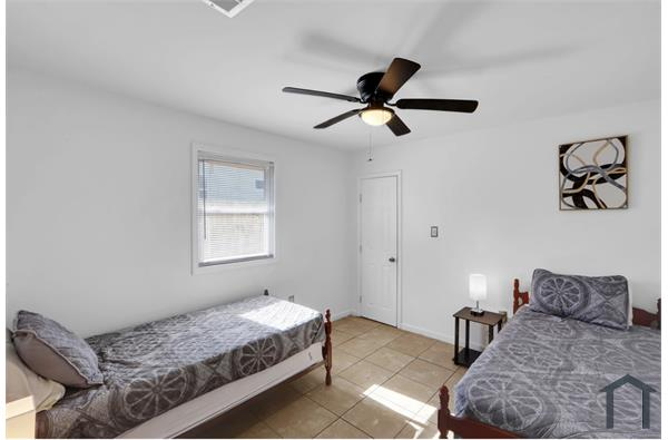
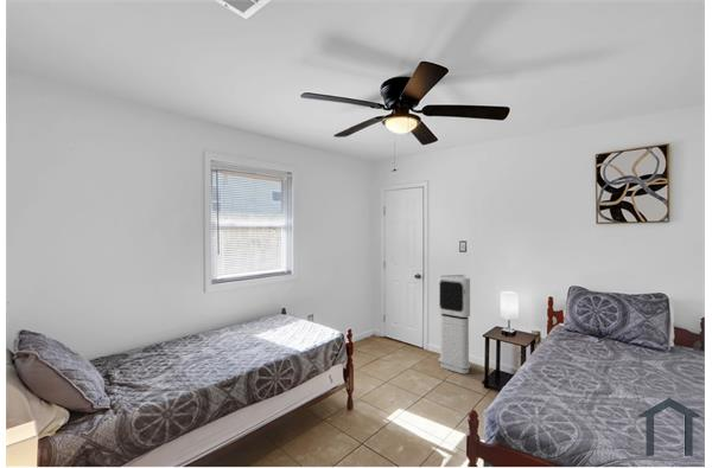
+ air purifier [438,274,471,374]
